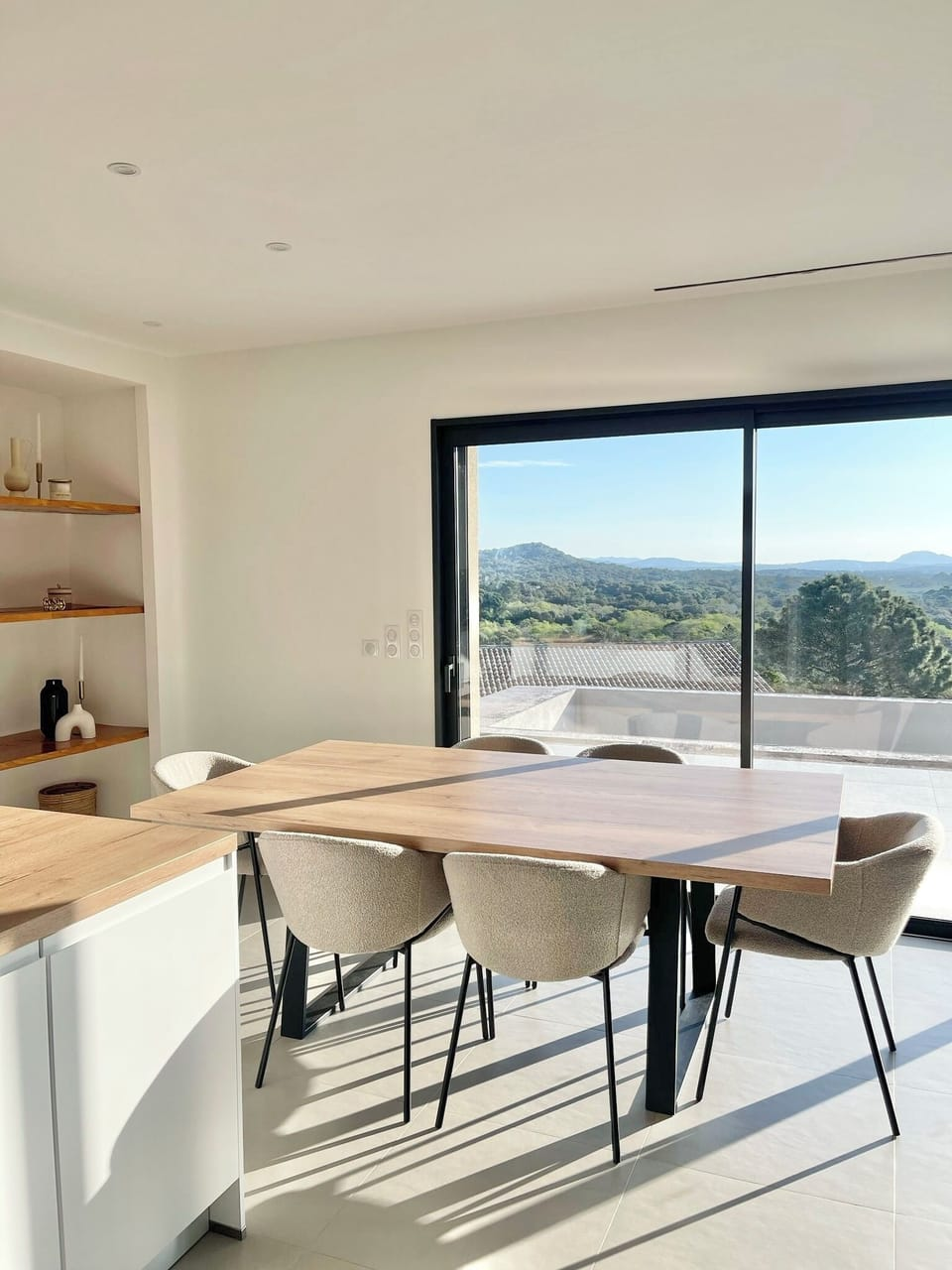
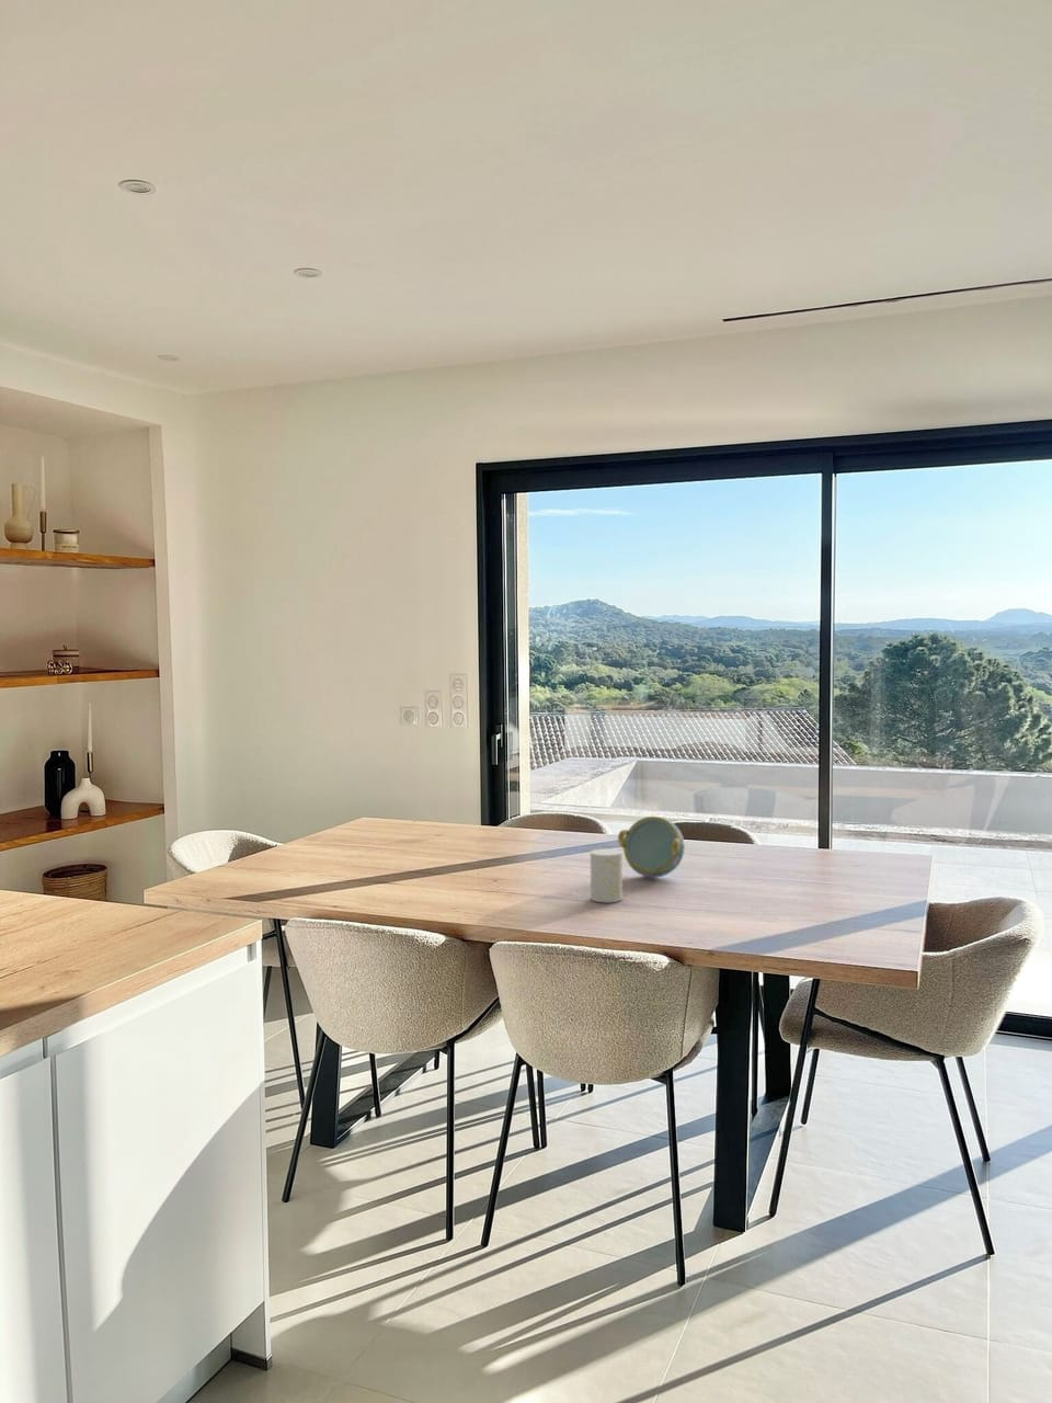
+ cup [590,848,623,904]
+ decorative bowl [617,815,686,879]
